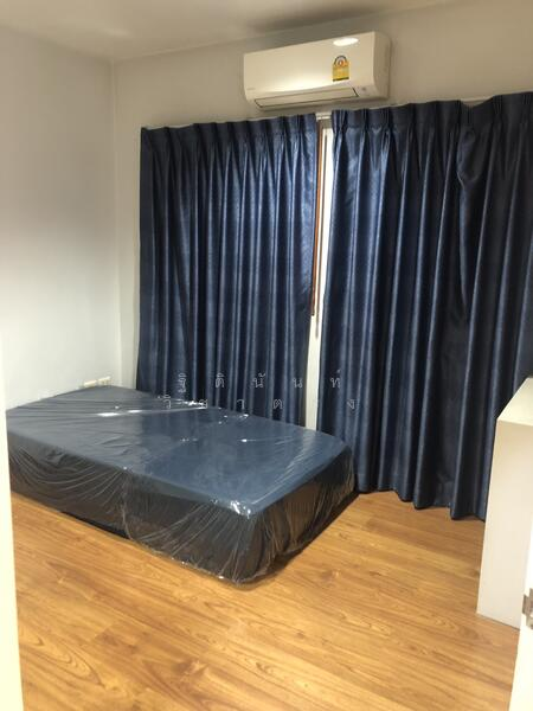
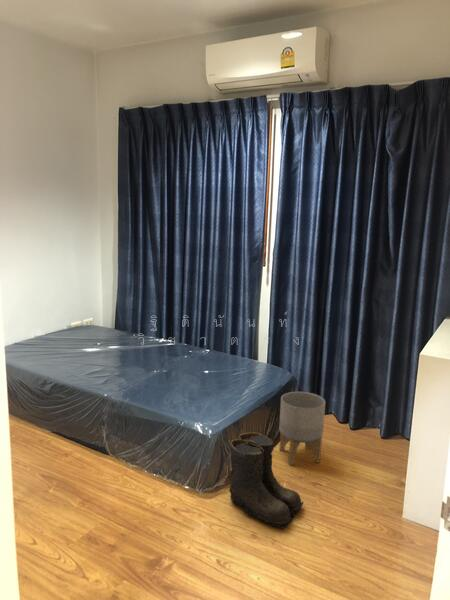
+ boots [228,431,305,529]
+ planter [278,391,326,466]
